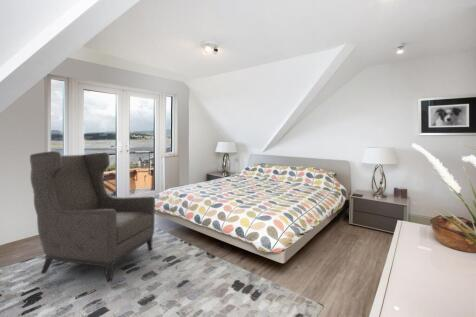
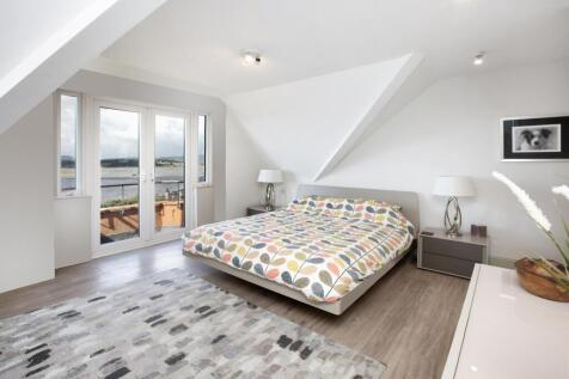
- chair [29,150,156,284]
